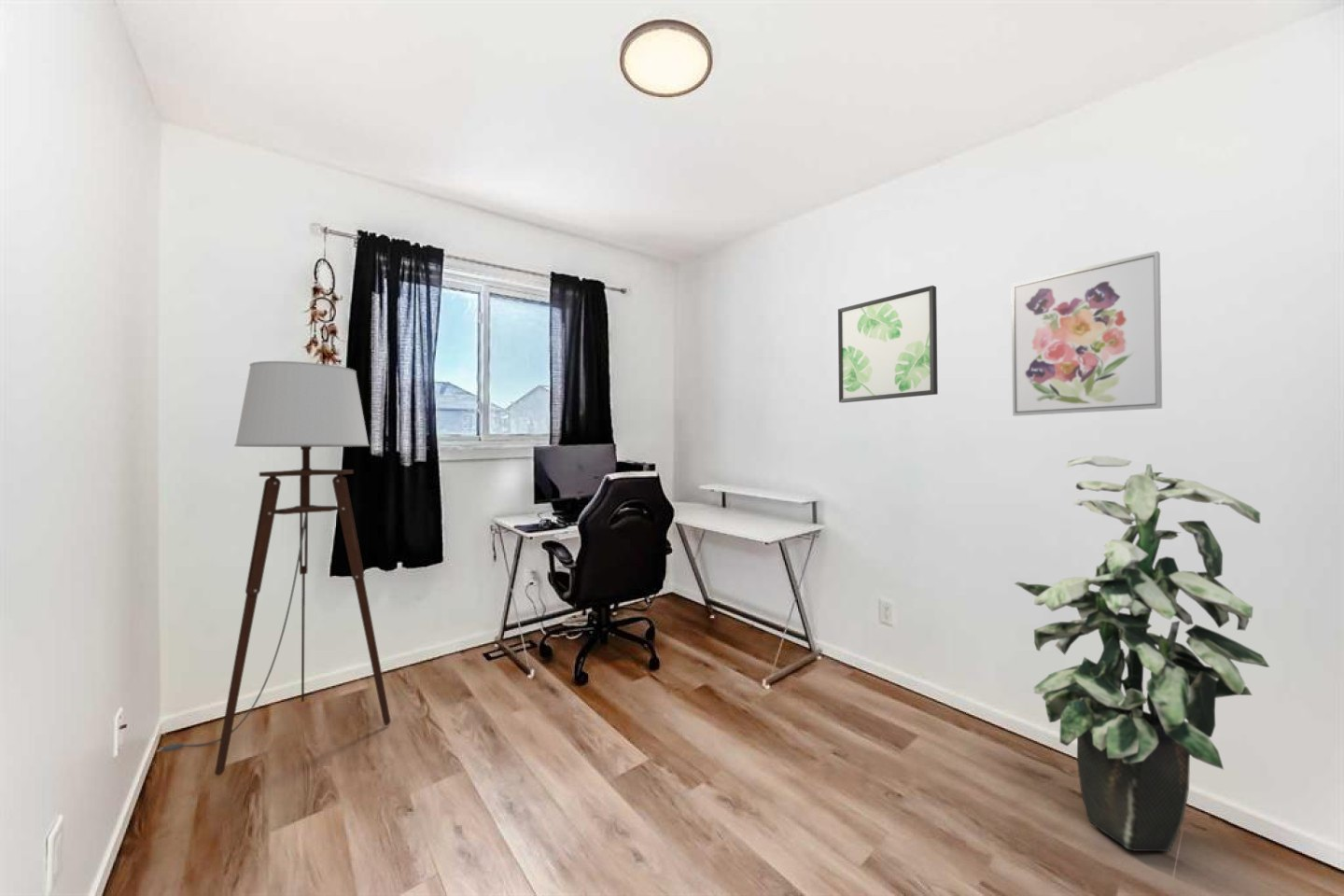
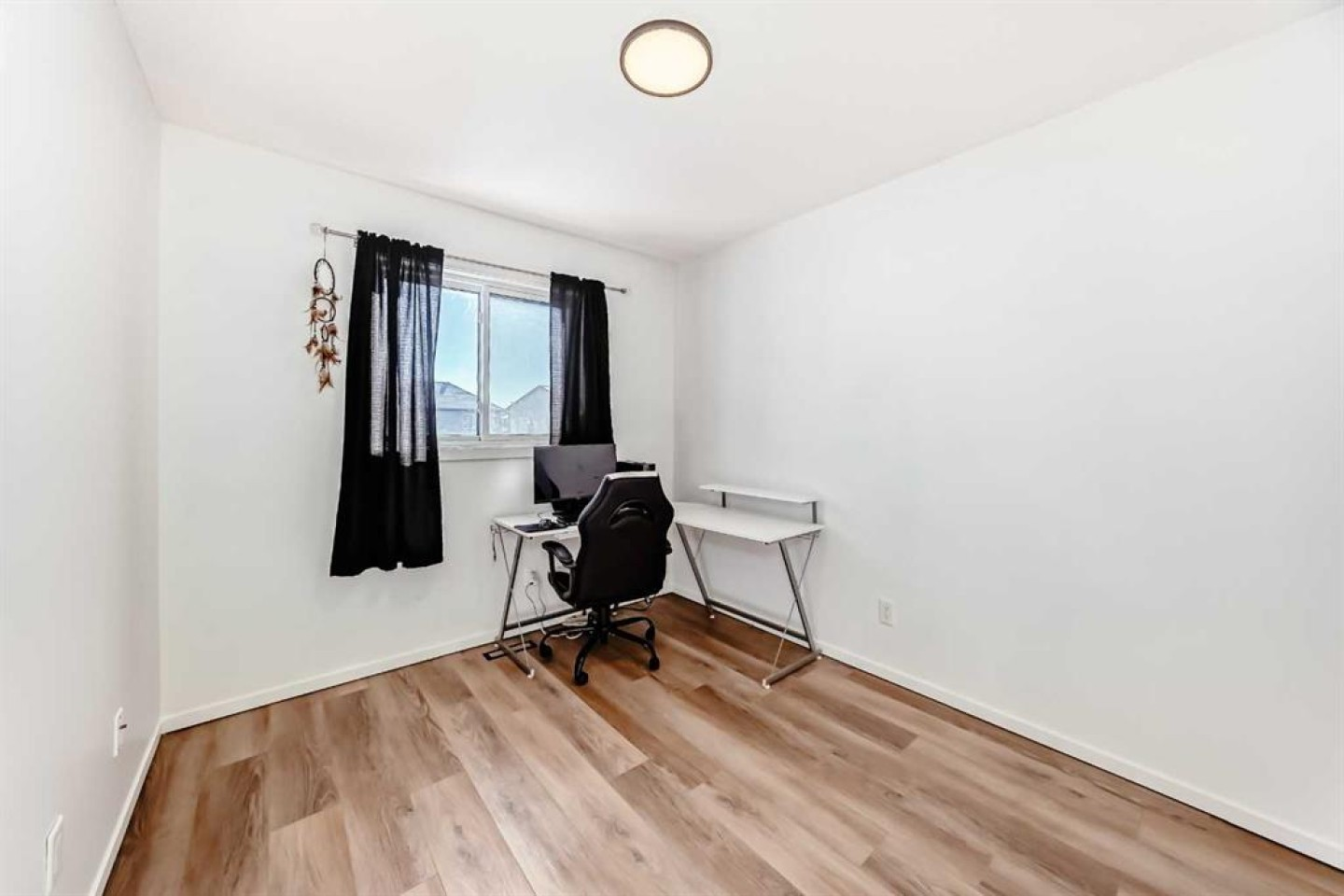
- wall art [837,285,939,404]
- floor lamp [156,360,392,777]
- indoor plant [1014,455,1270,852]
- wall art [1010,250,1163,417]
